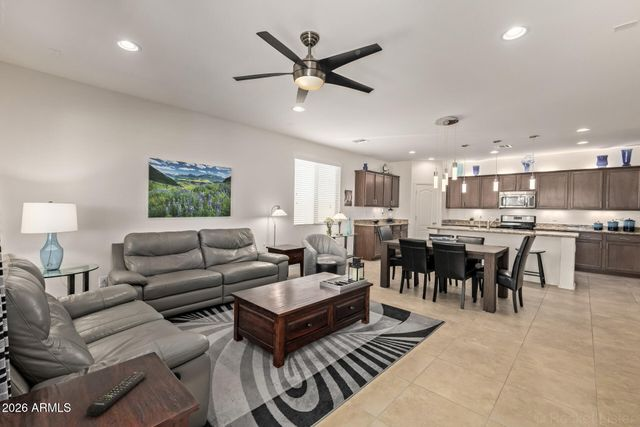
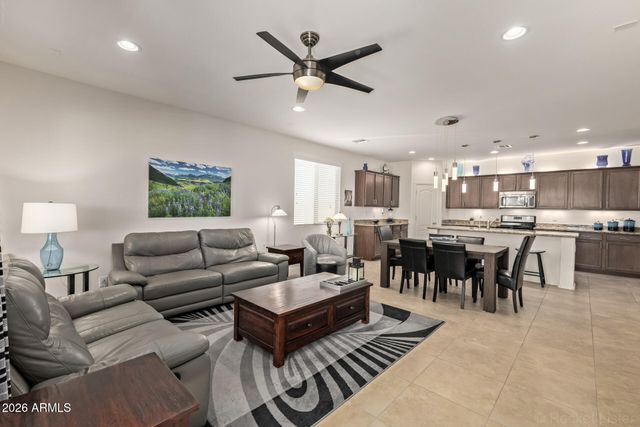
- remote control [86,371,149,417]
